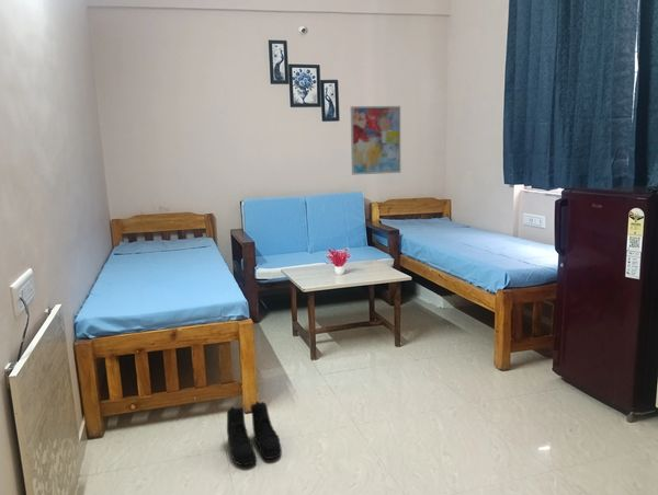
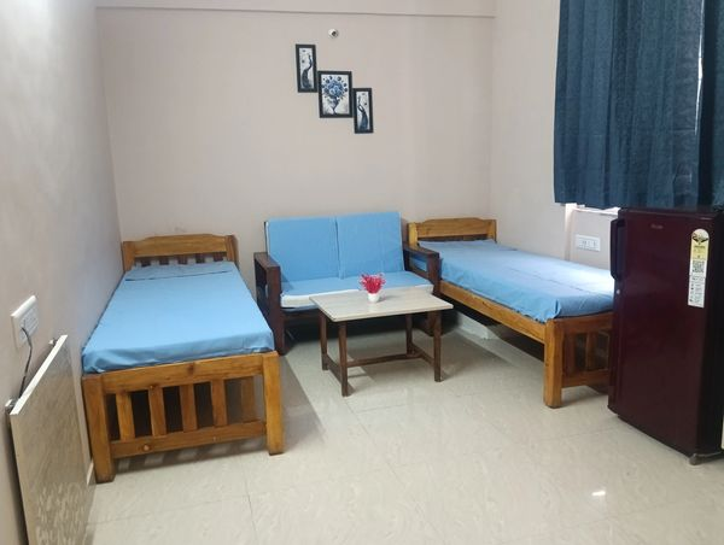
- wall art [350,105,401,176]
- boots [226,401,283,467]
